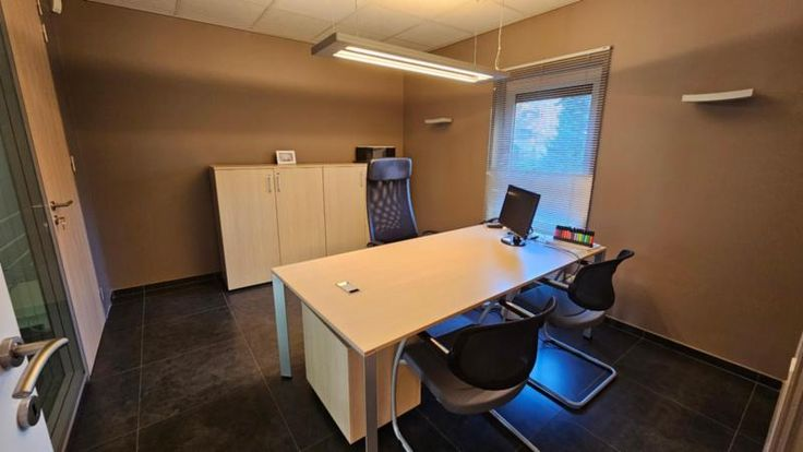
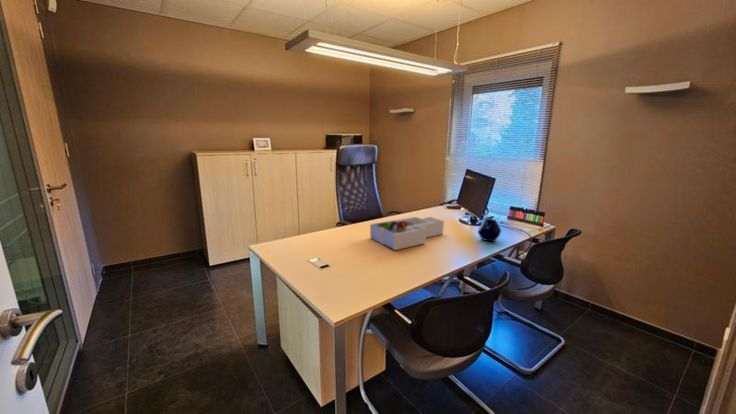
+ speaker [477,217,502,242]
+ desk organizer [369,216,445,251]
